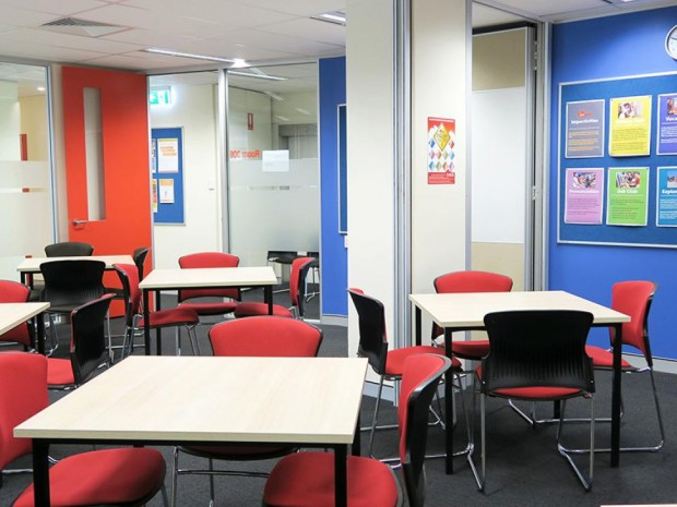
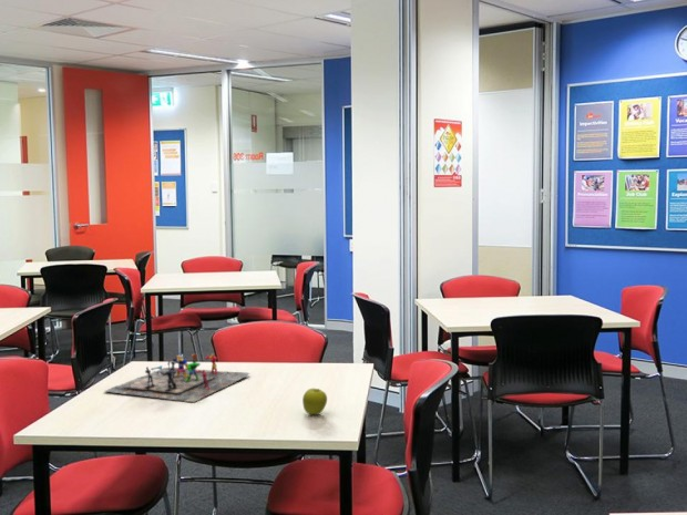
+ fruit [301,388,328,415]
+ board game [104,351,252,403]
